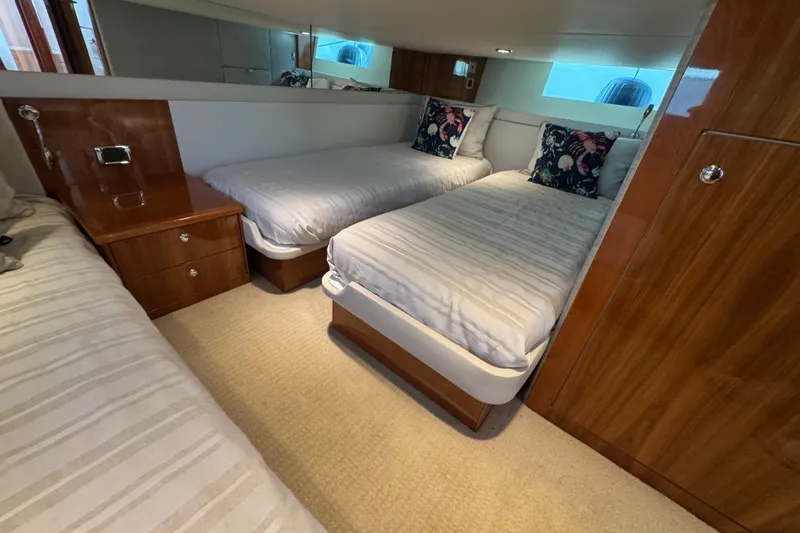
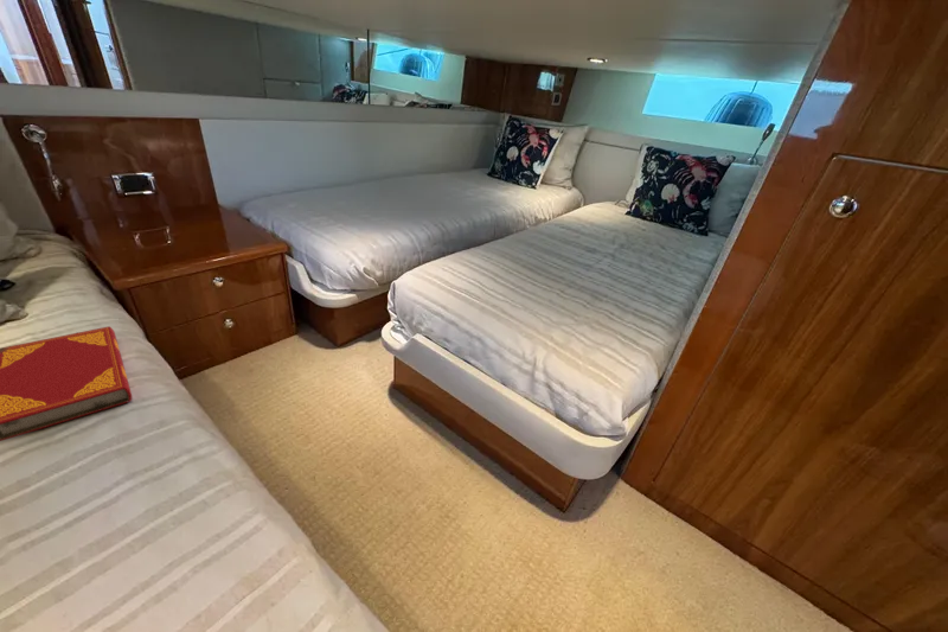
+ hardback book [0,325,133,442]
